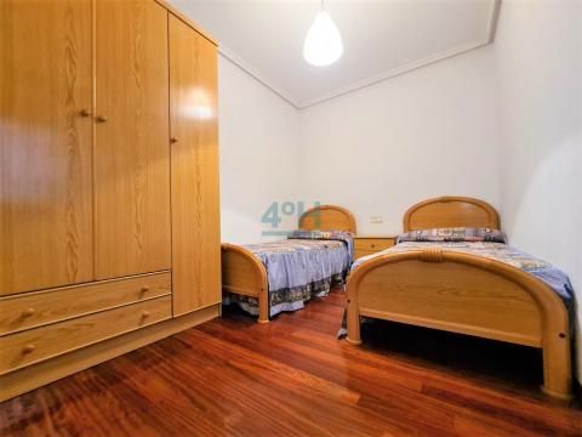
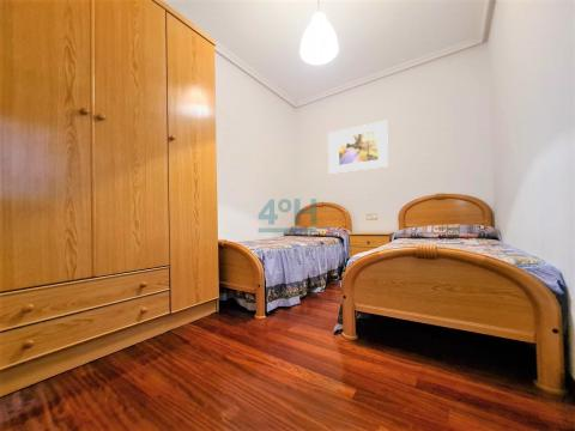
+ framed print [327,120,389,175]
